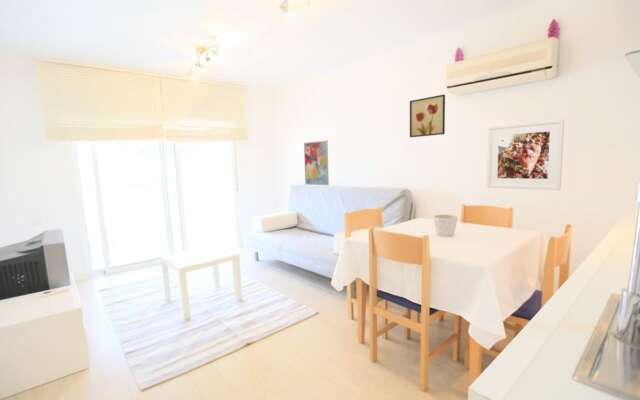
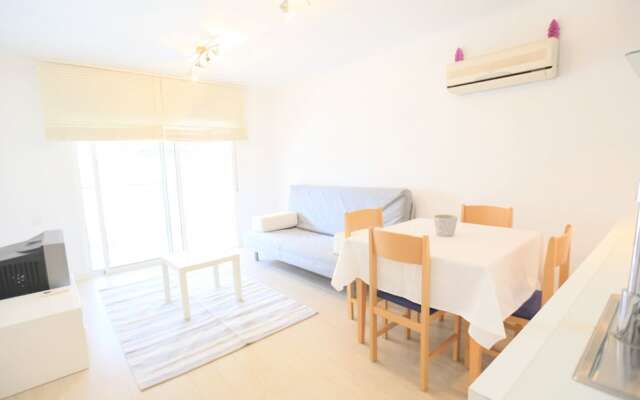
- wall art [409,94,446,138]
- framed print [486,118,565,191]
- wall art [303,139,330,186]
